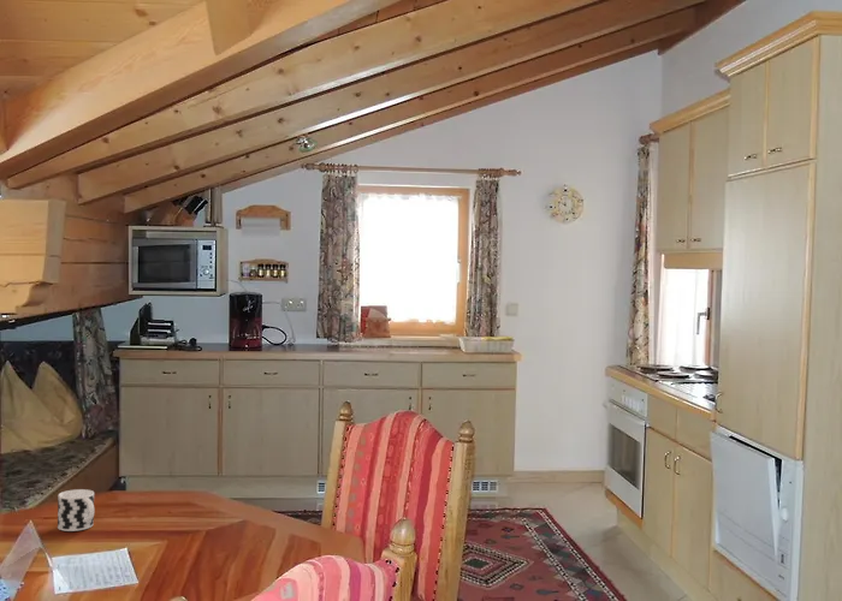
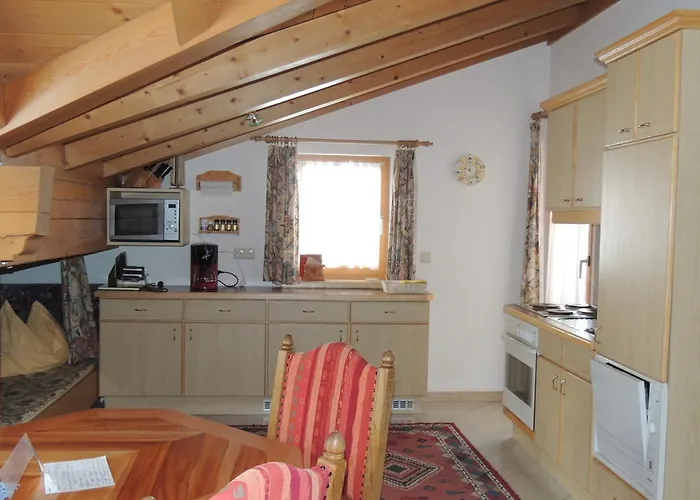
- cup [57,488,95,532]
